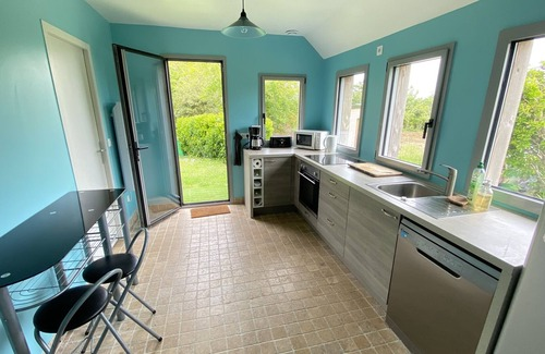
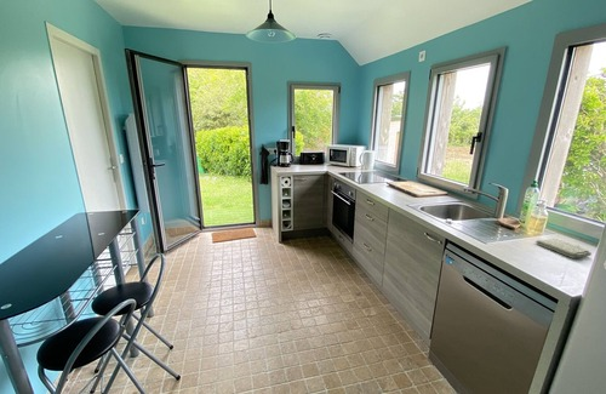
+ washcloth [534,236,593,259]
